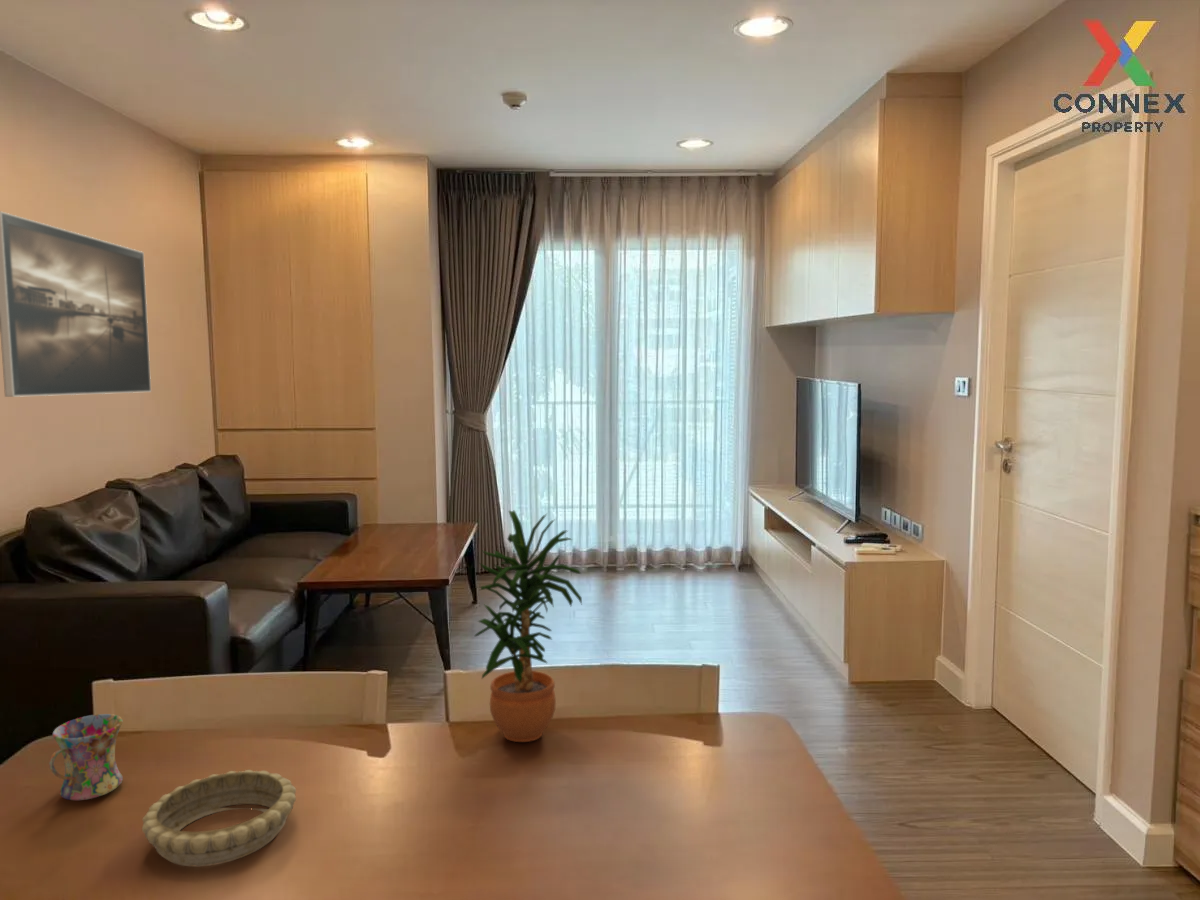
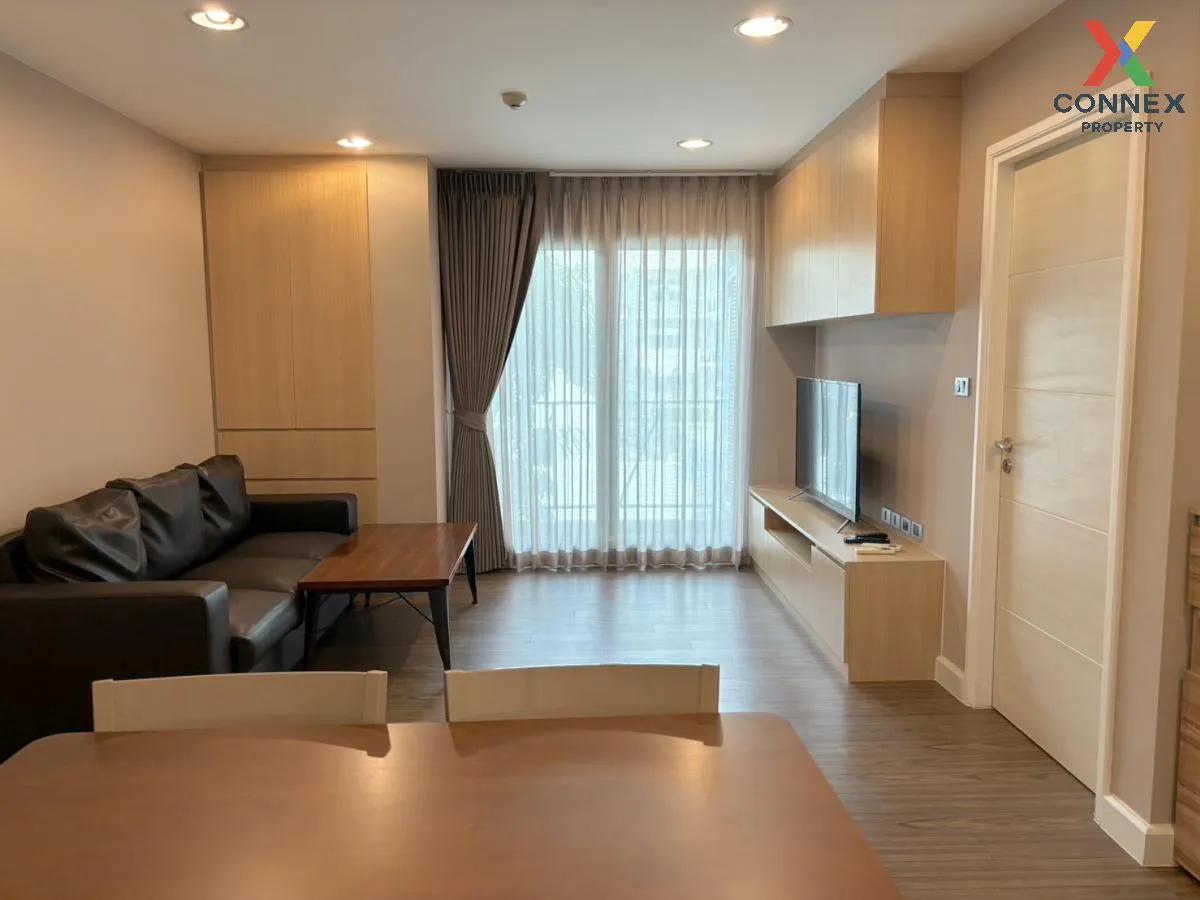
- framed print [0,210,152,398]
- decorative bowl [141,769,297,867]
- mug [48,713,124,801]
- potted plant [473,509,583,743]
